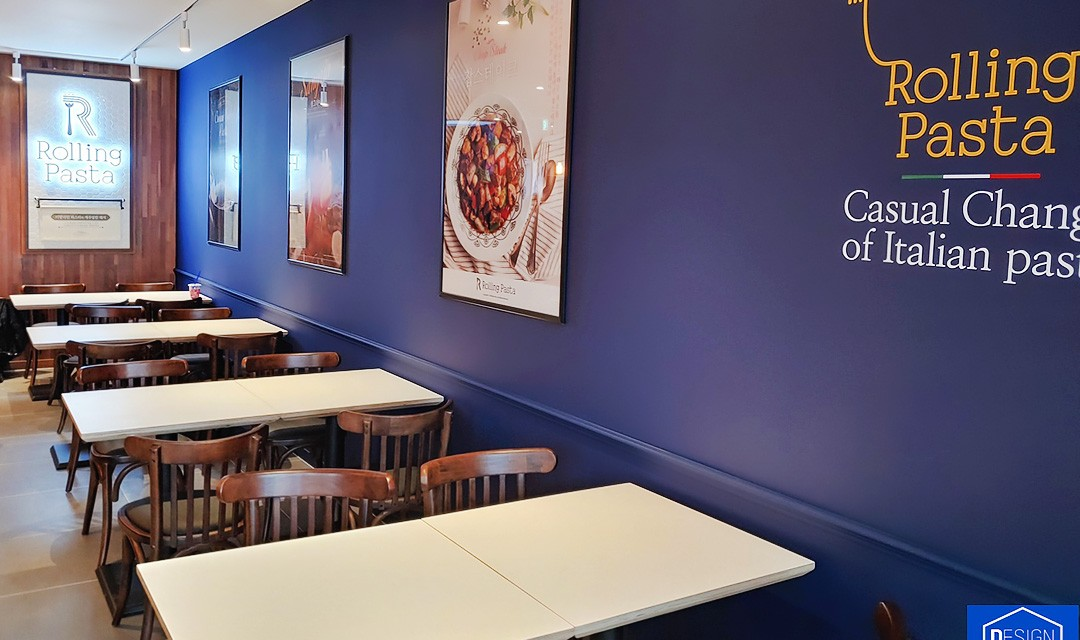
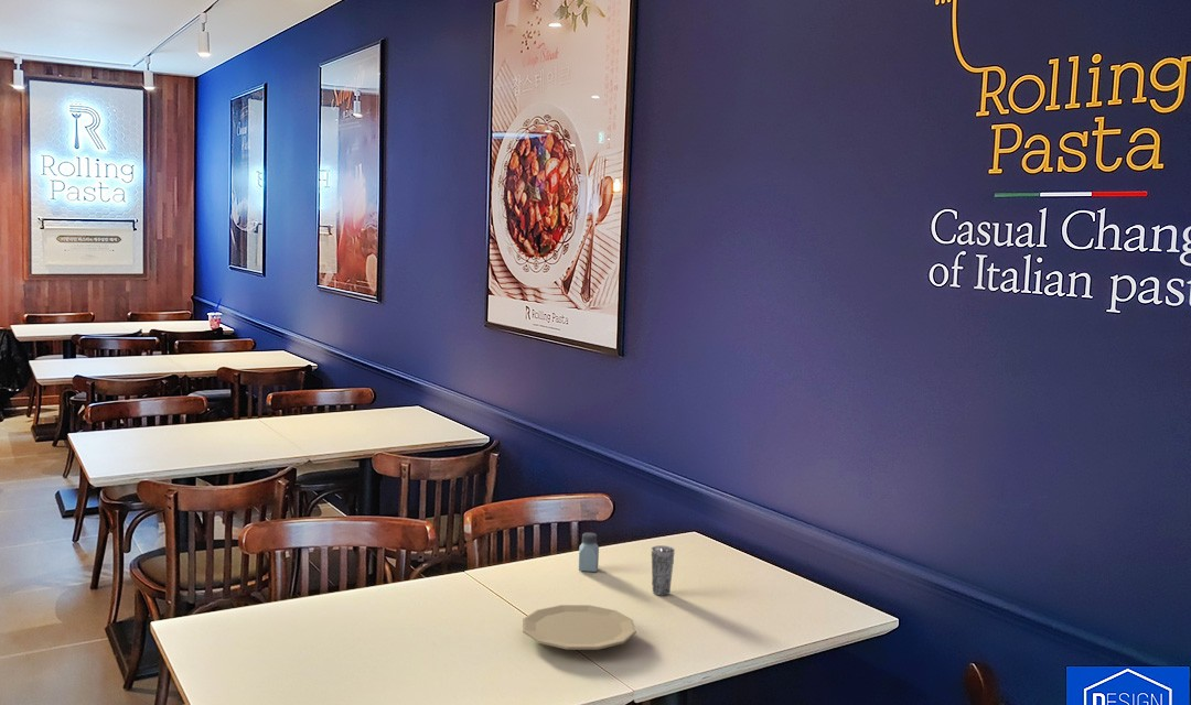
+ saltshaker [578,532,600,573]
+ plate [522,604,637,651]
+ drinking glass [651,544,676,597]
